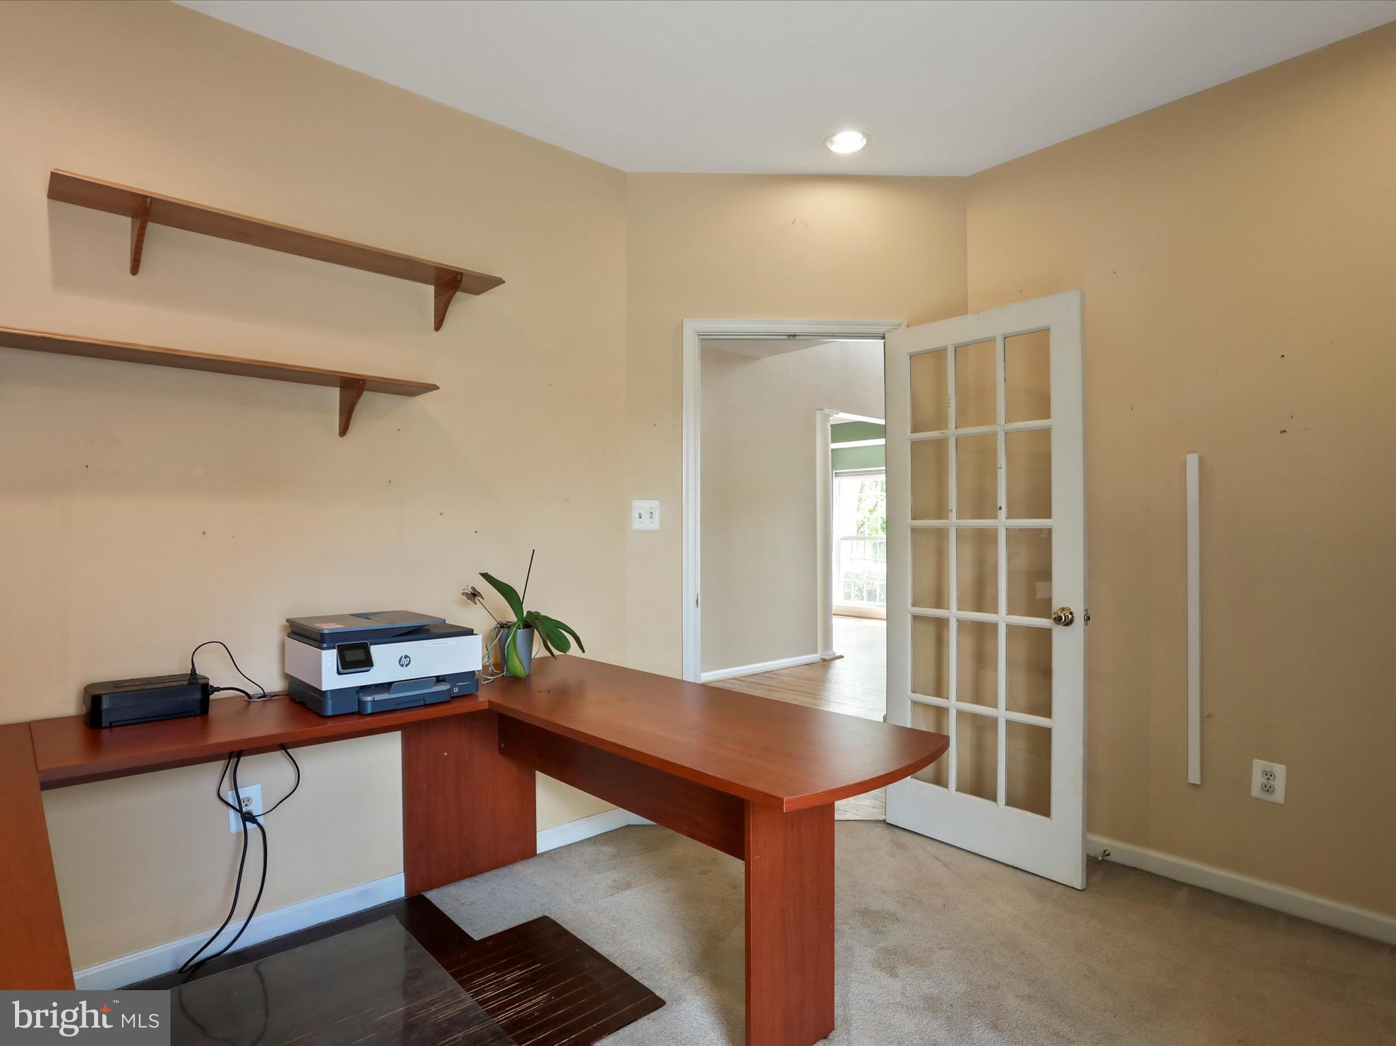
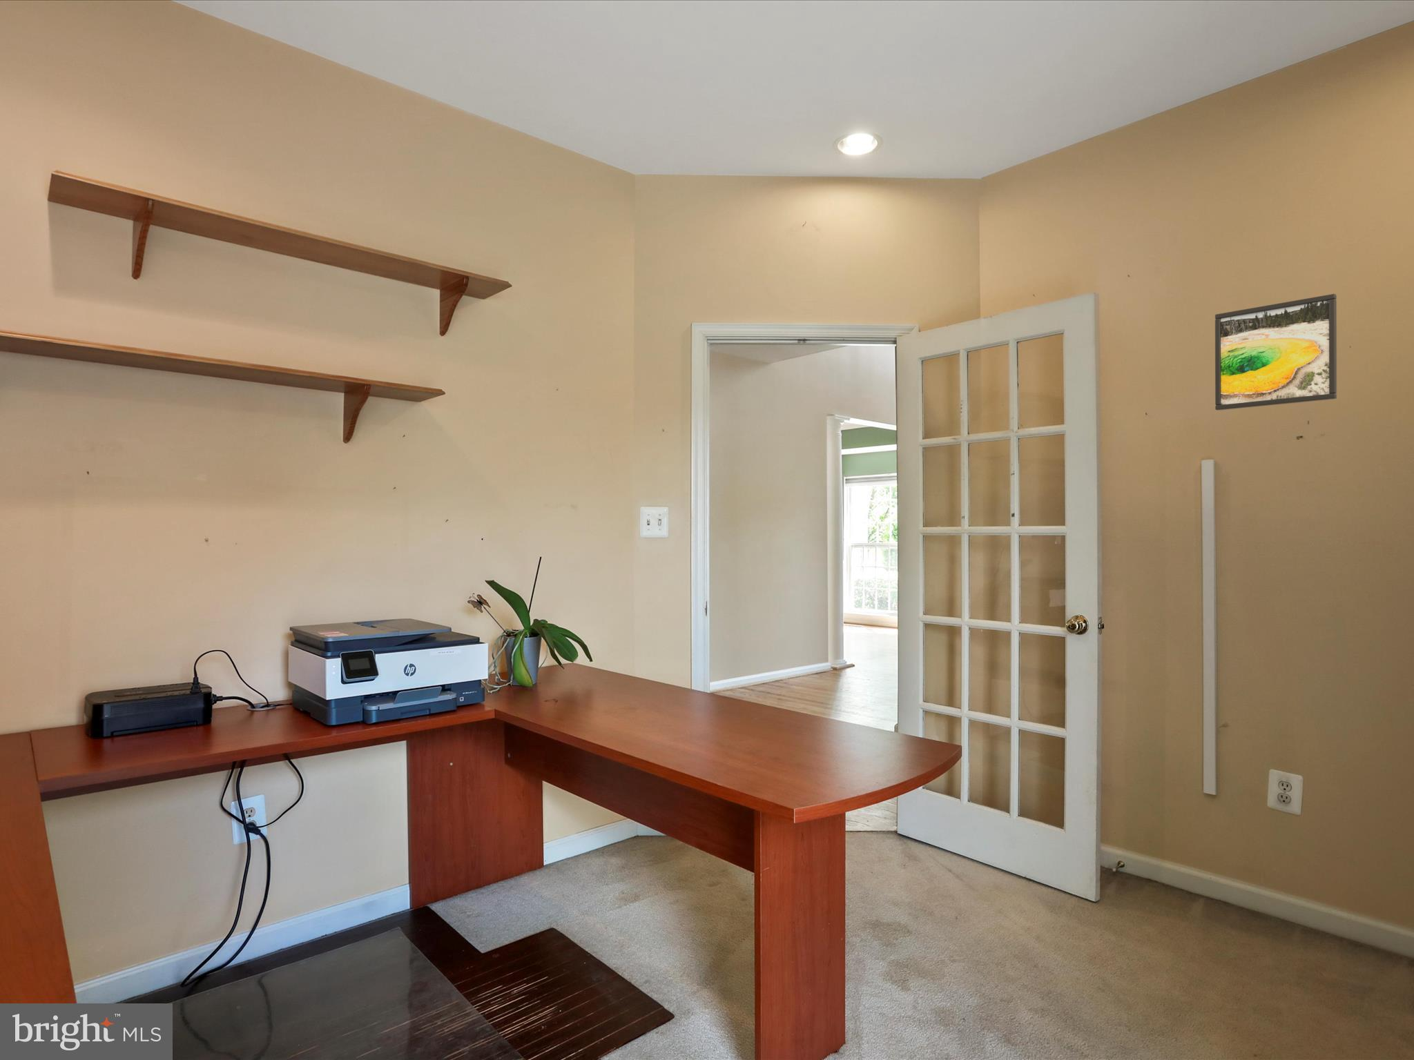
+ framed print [1215,293,1337,411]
